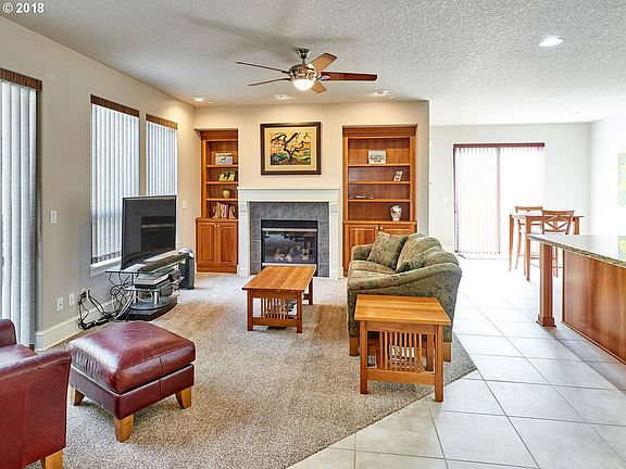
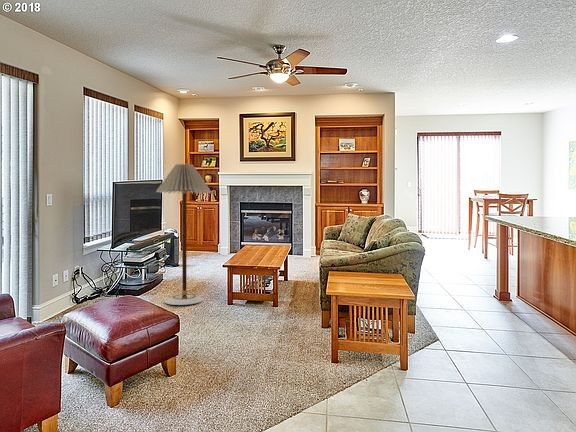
+ floor lamp [155,163,213,306]
